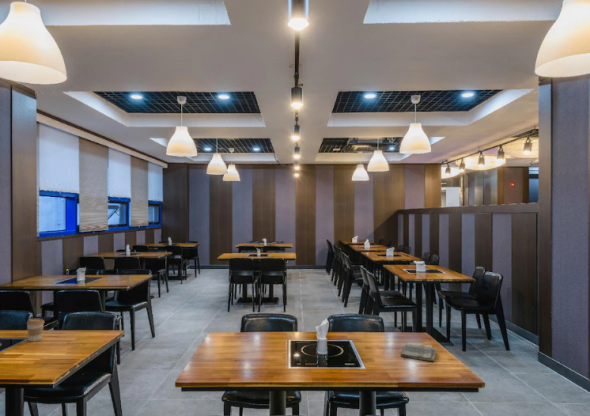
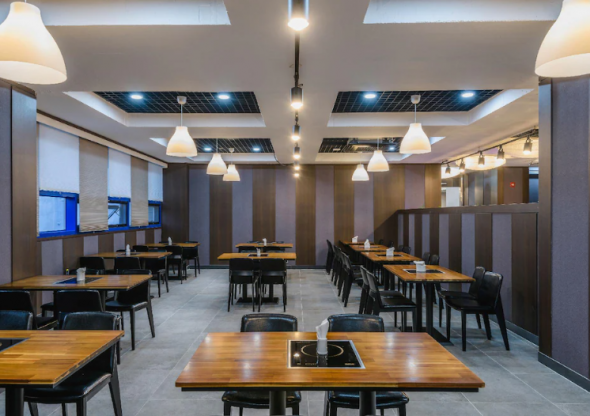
- dish towel [400,343,438,363]
- coffee cup [26,318,45,342]
